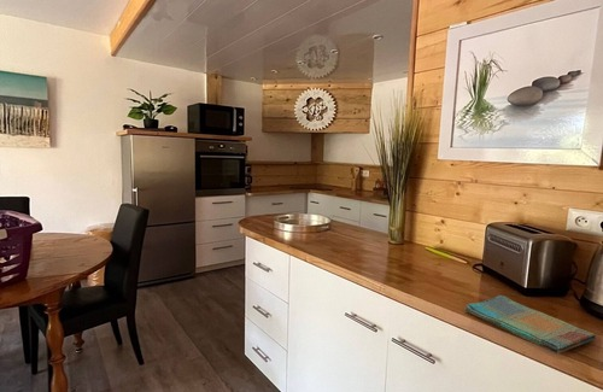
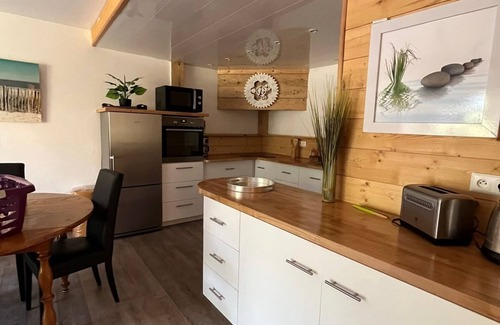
- dish towel [463,294,597,355]
